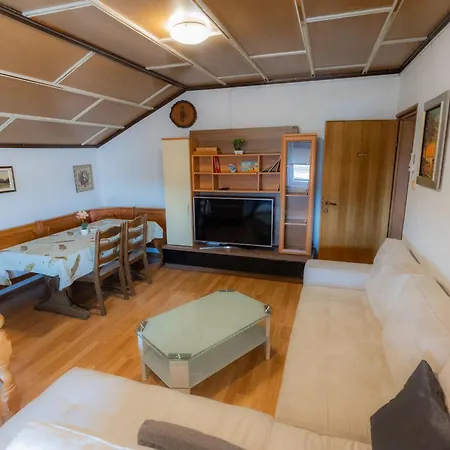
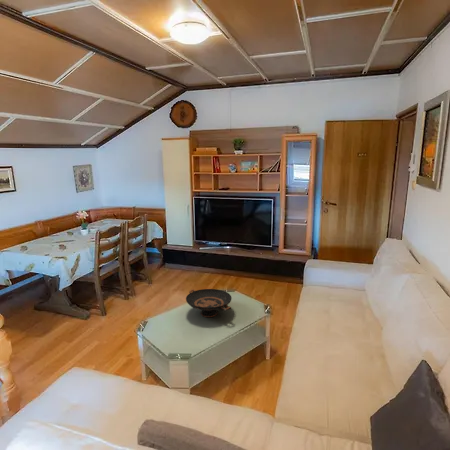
+ decorative bowl [185,288,233,318]
